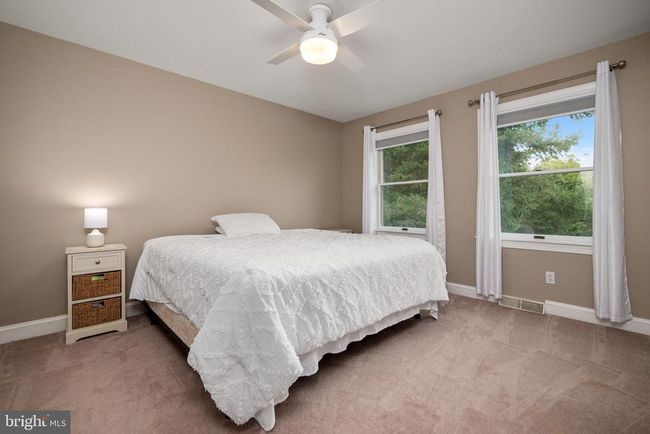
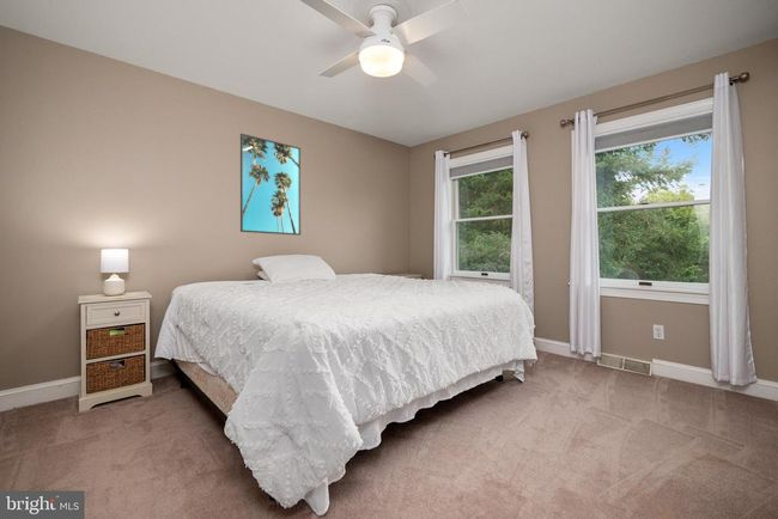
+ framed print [239,133,302,237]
